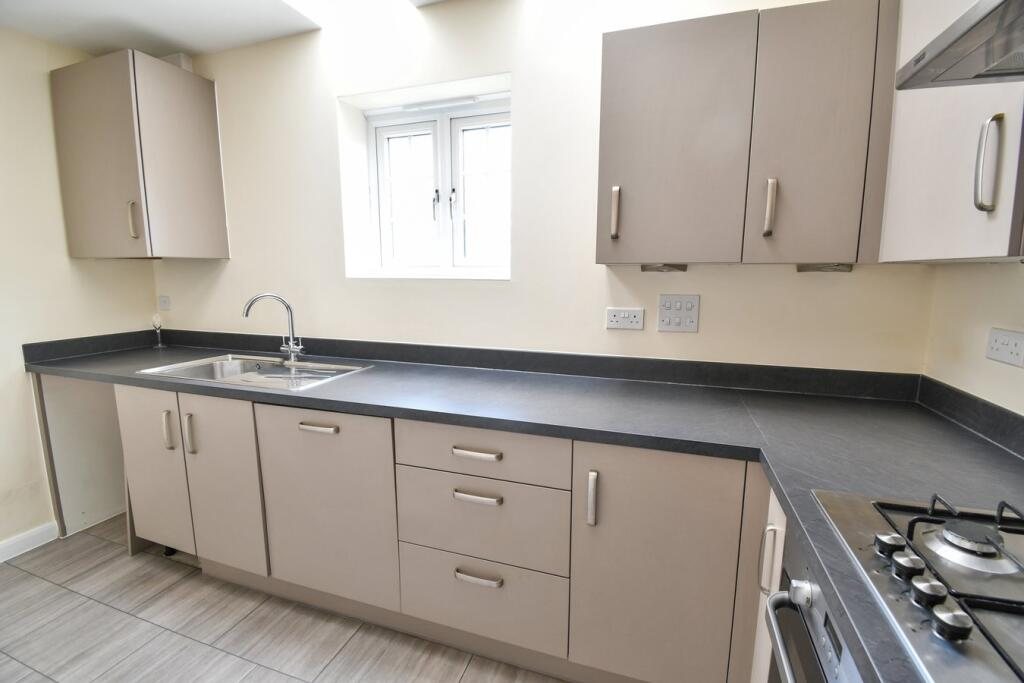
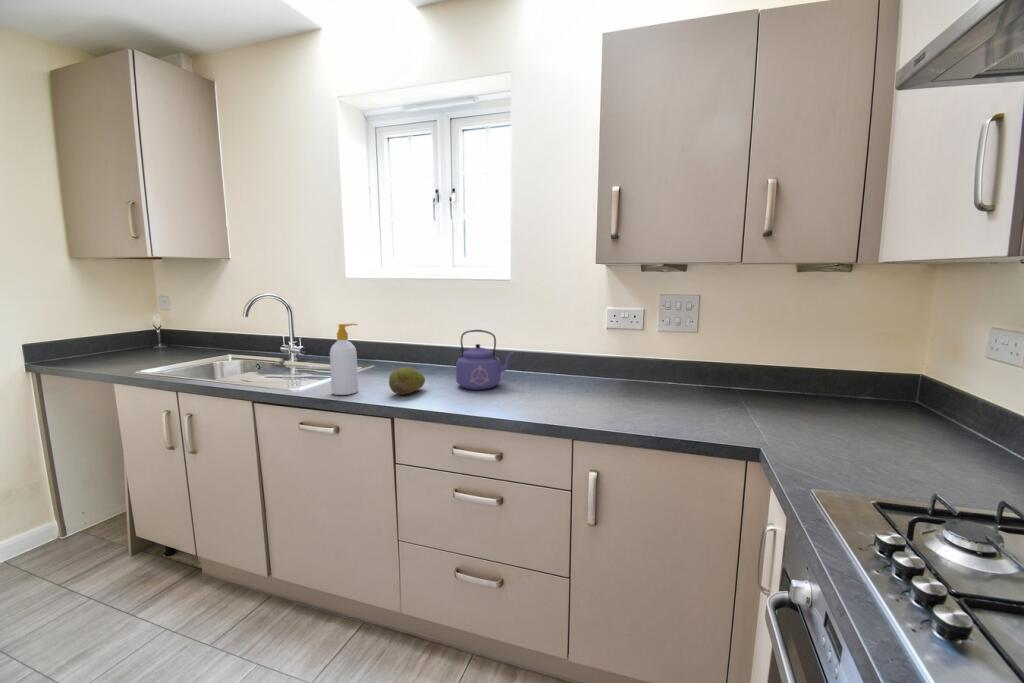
+ kettle [455,329,515,391]
+ soap bottle [329,323,359,396]
+ fruit [388,366,426,396]
